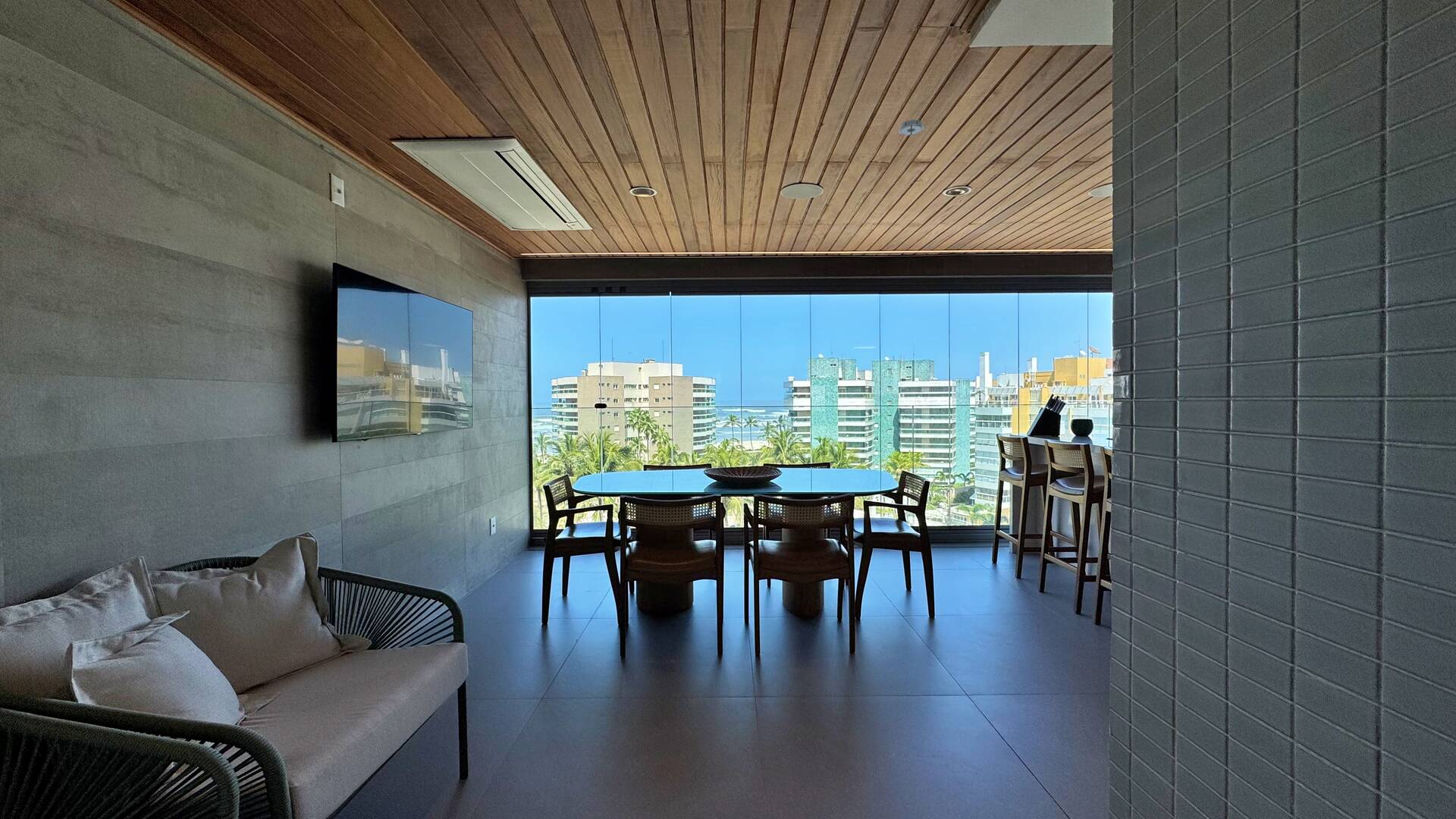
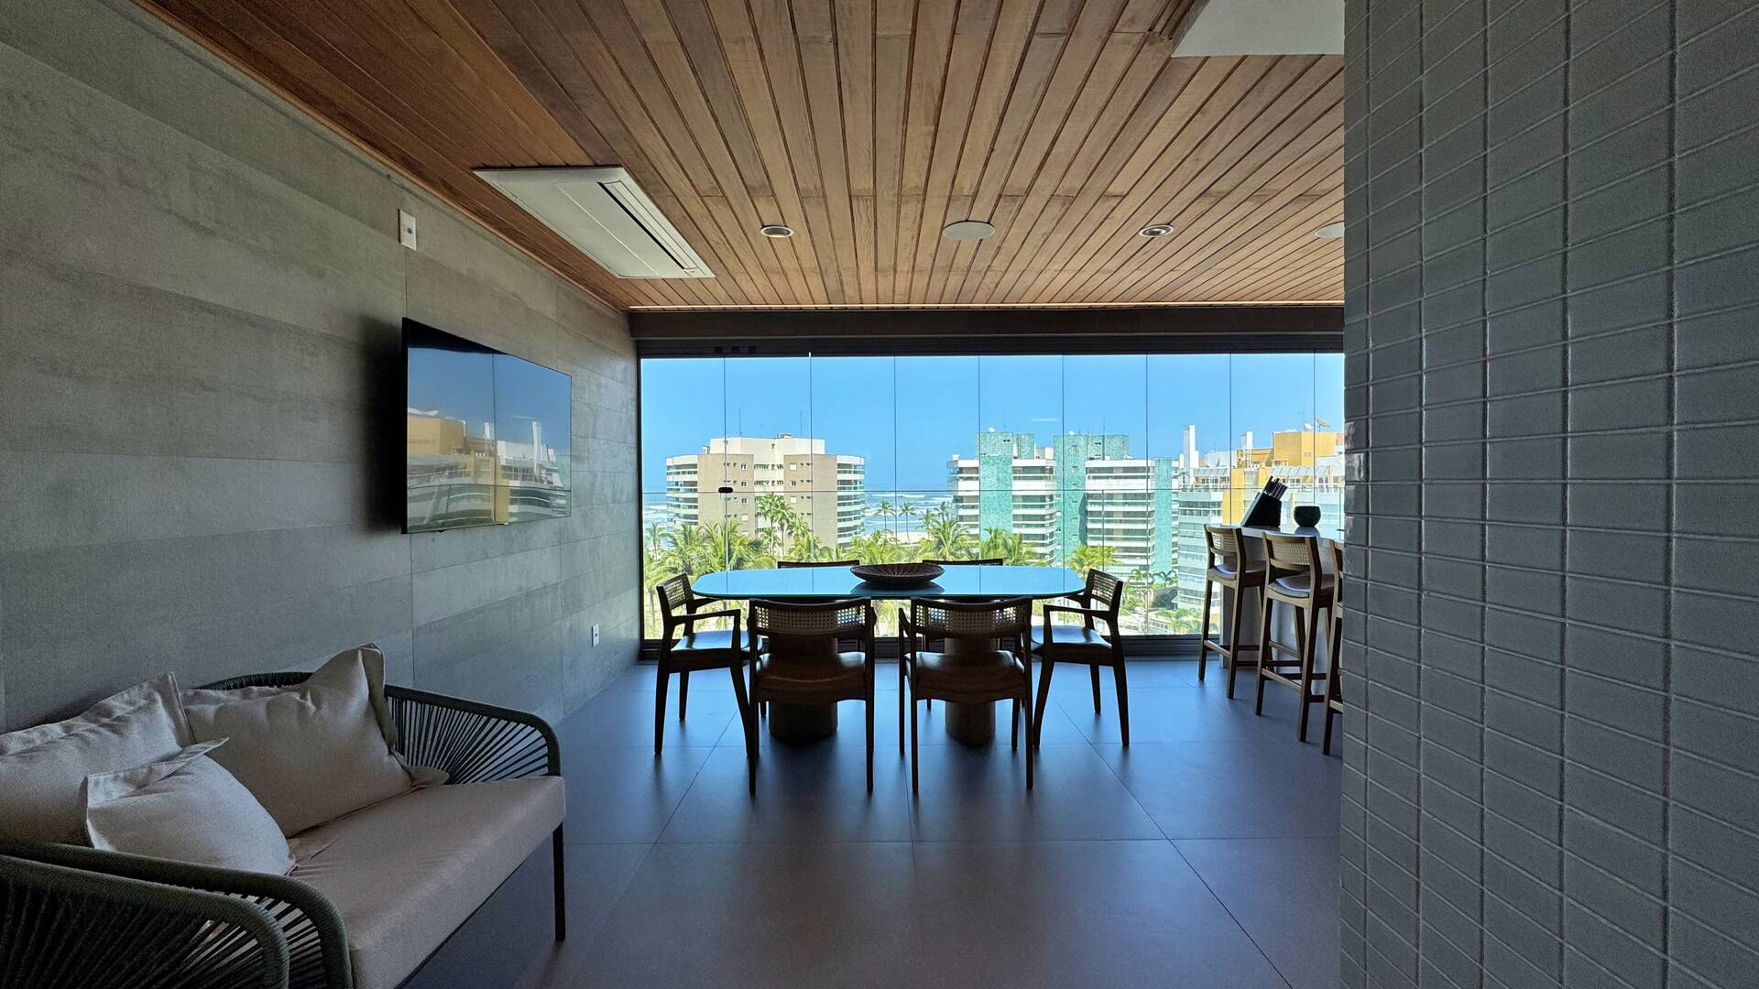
- smoke detector [897,119,924,138]
